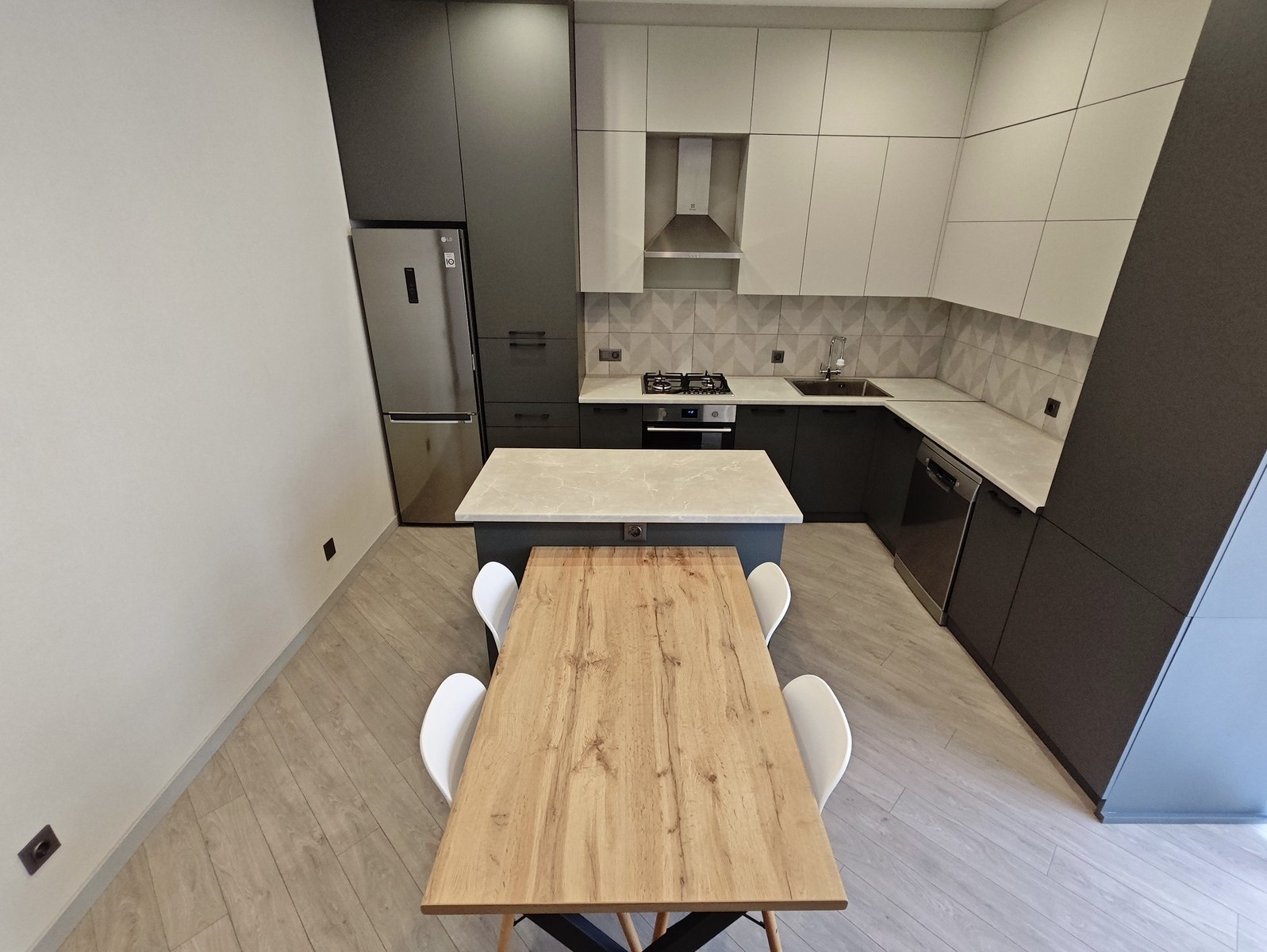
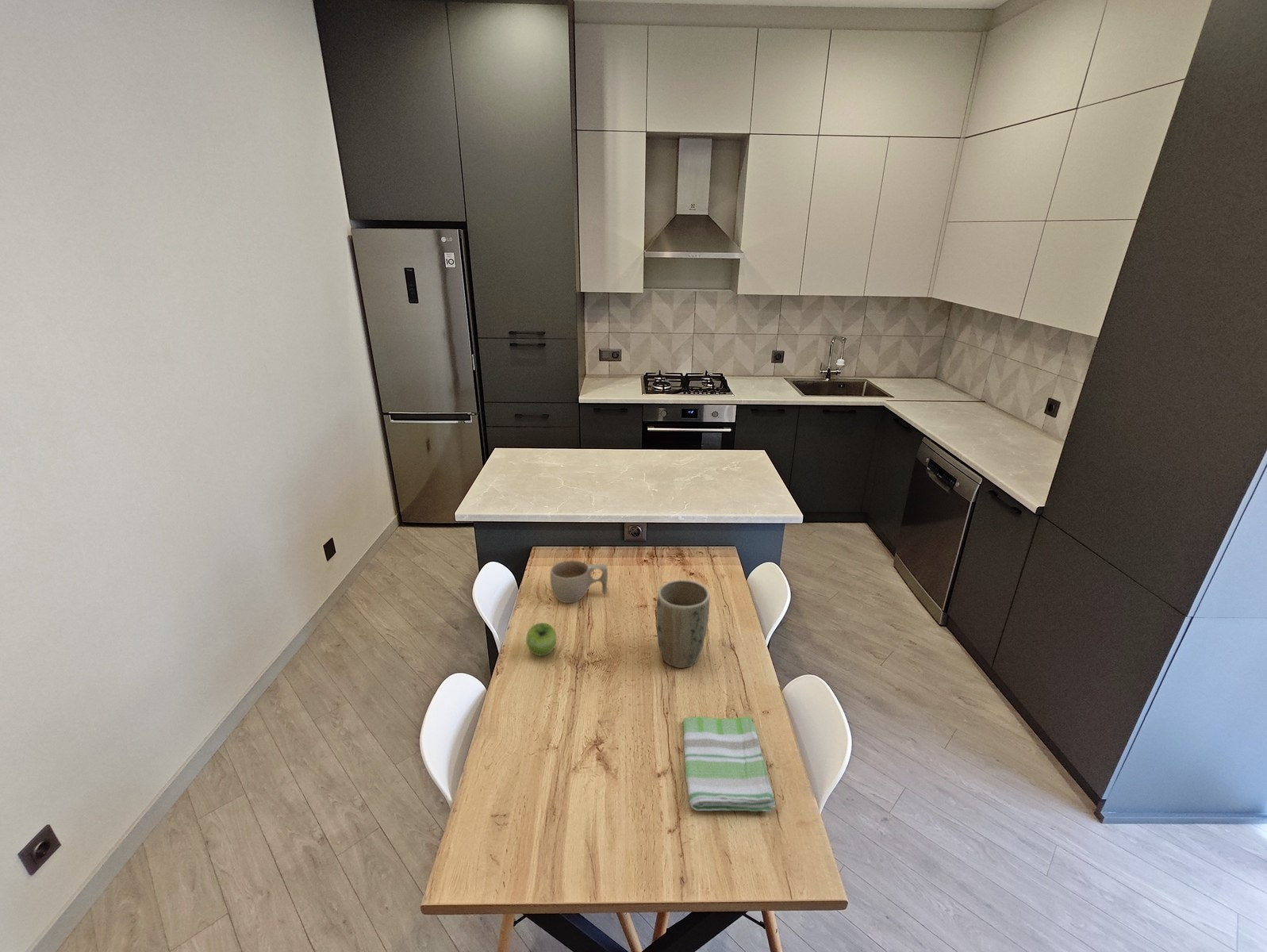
+ fruit [526,622,558,657]
+ dish towel [682,716,777,812]
+ cup [550,559,609,604]
+ plant pot [656,579,710,669]
